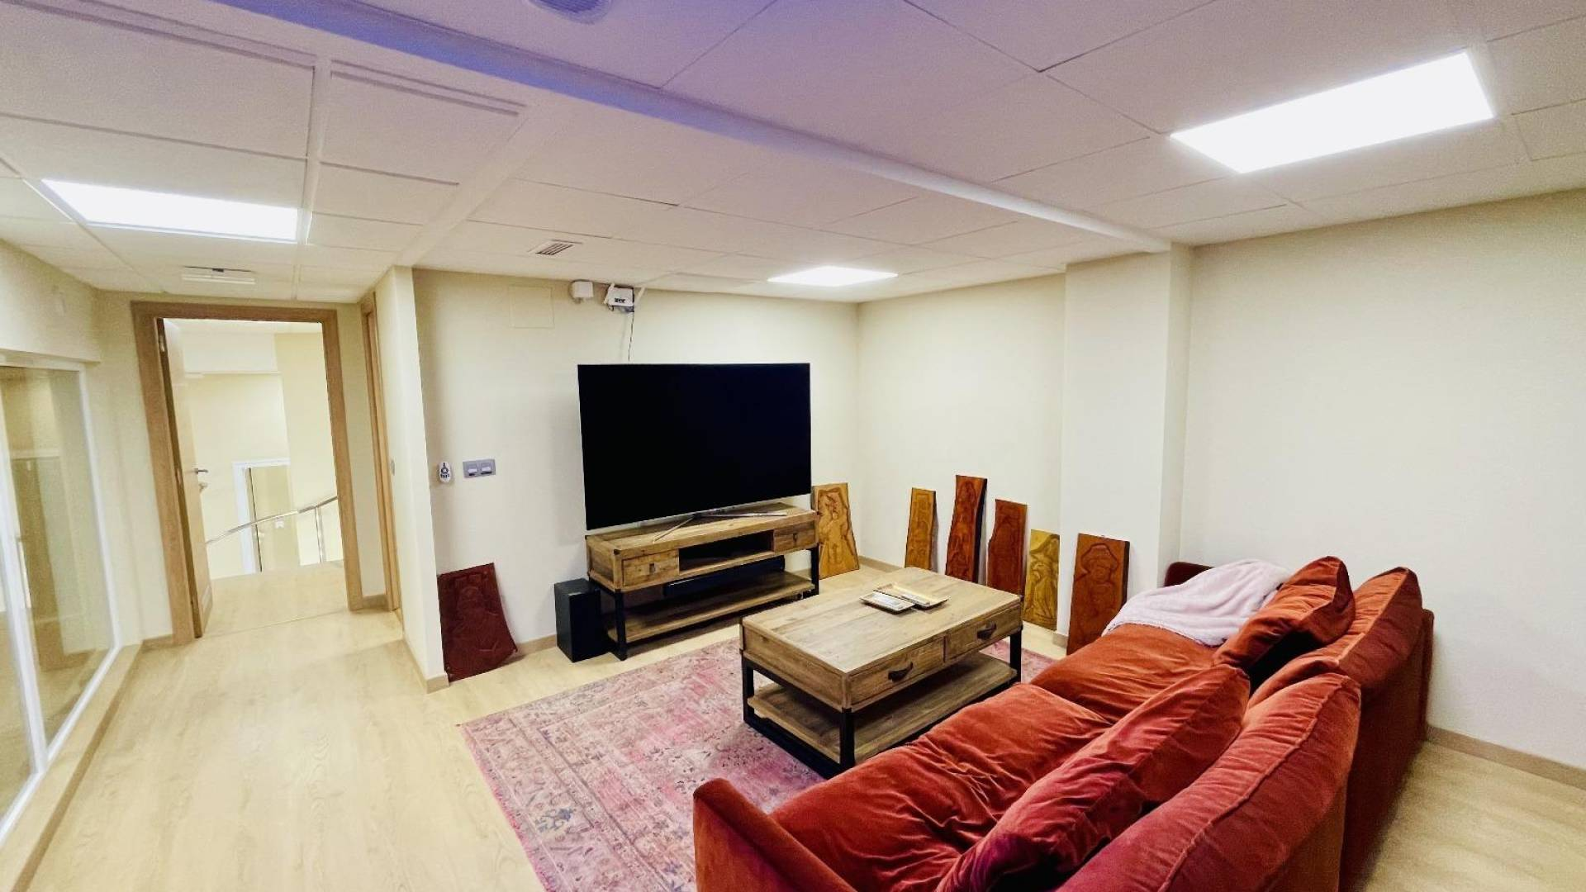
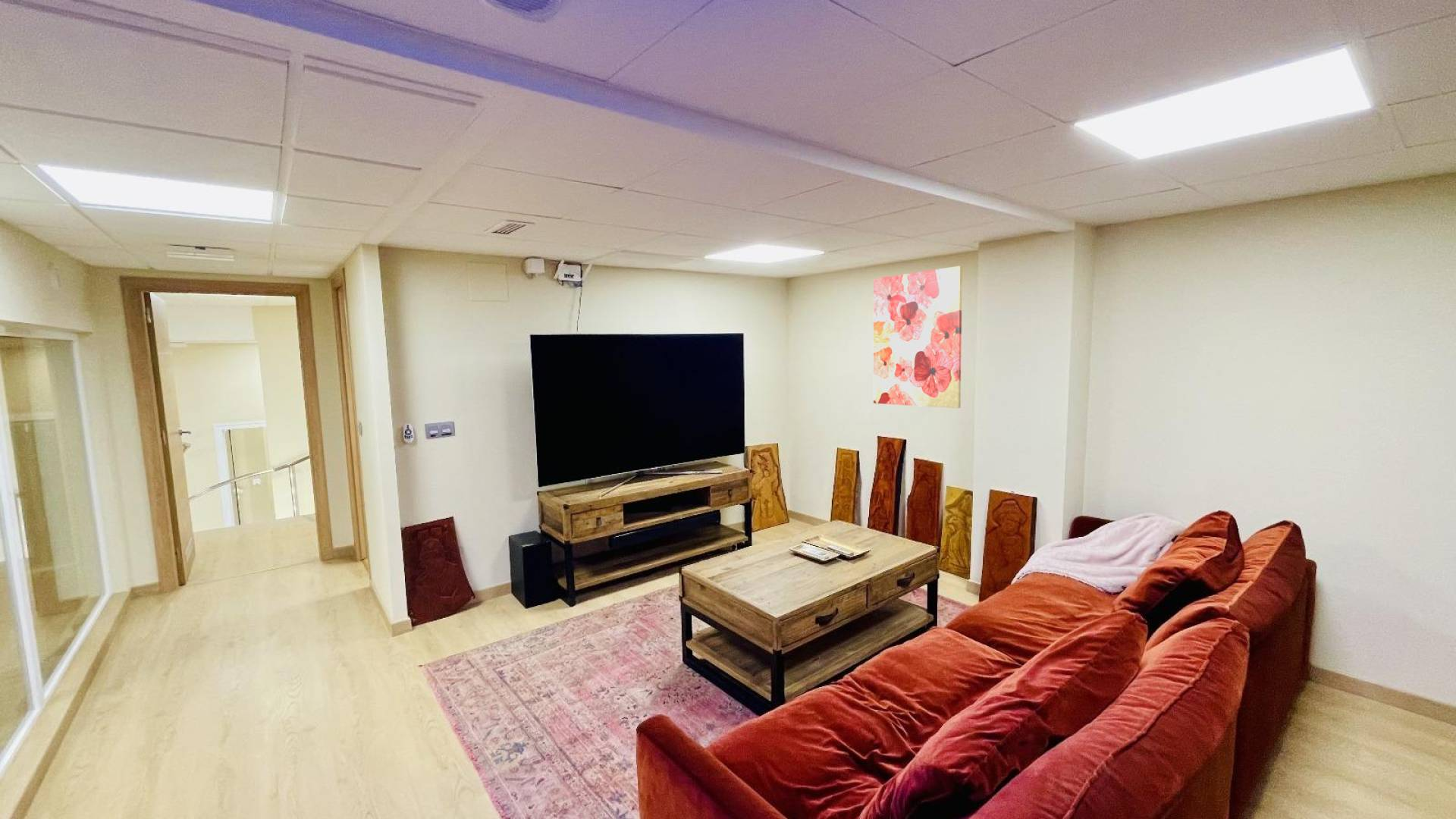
+ wall art [873,265,963,409]
